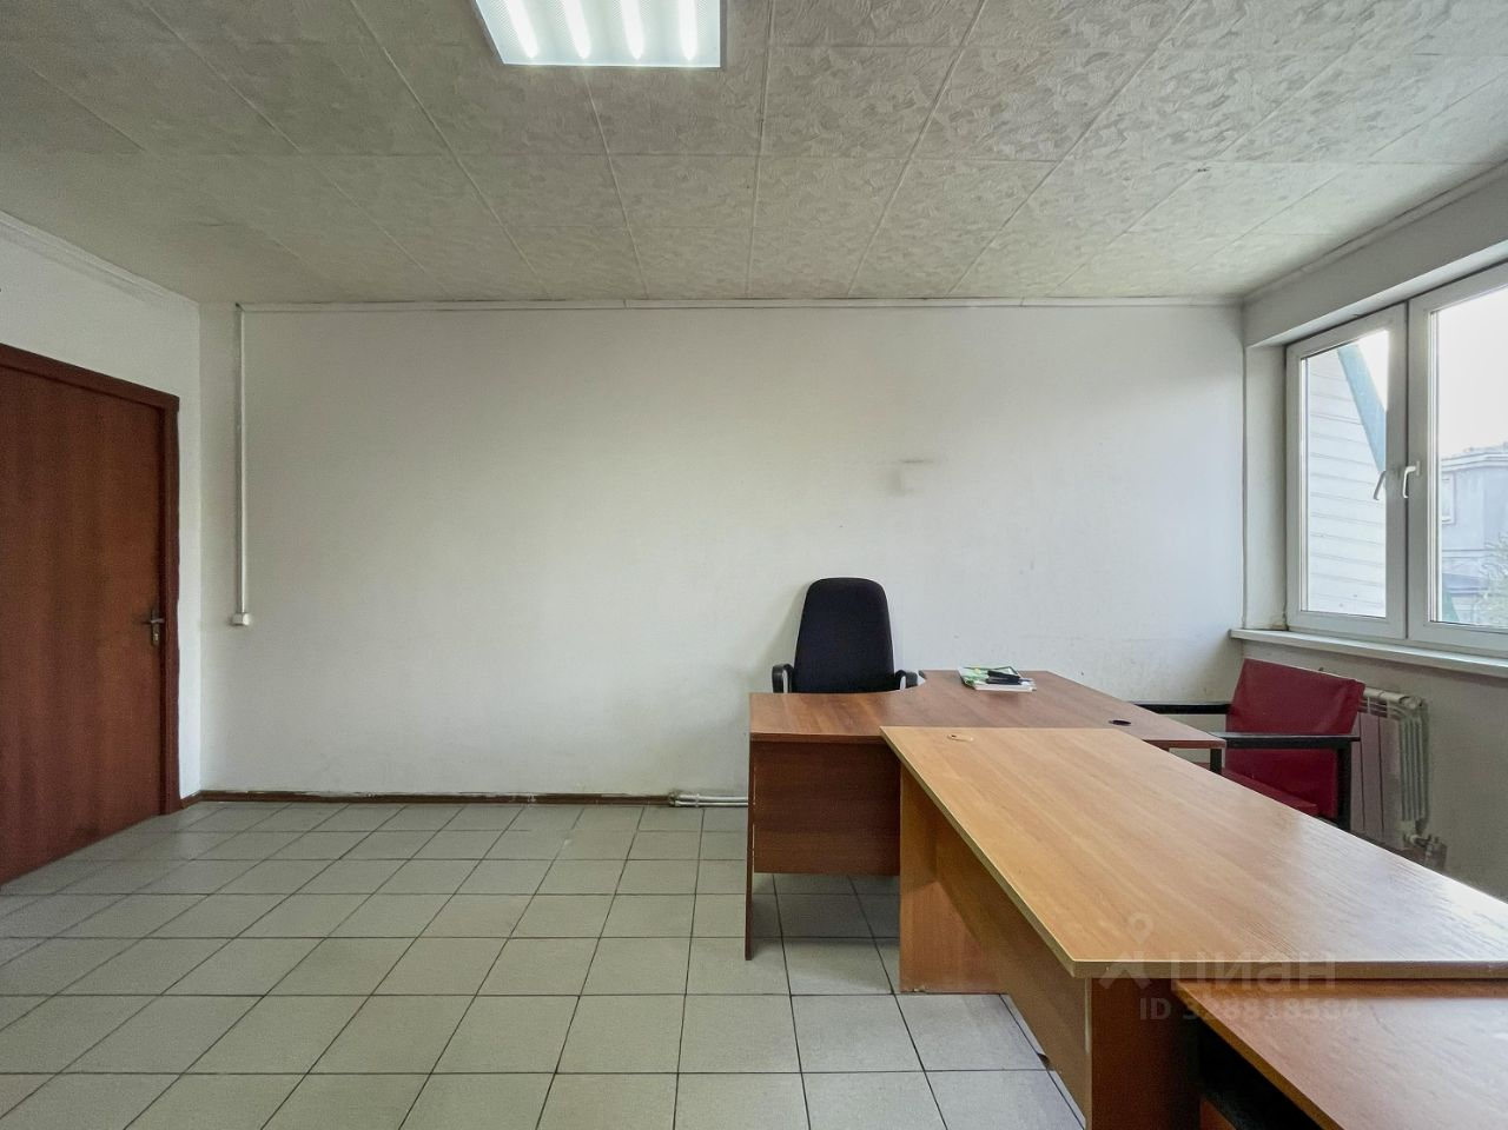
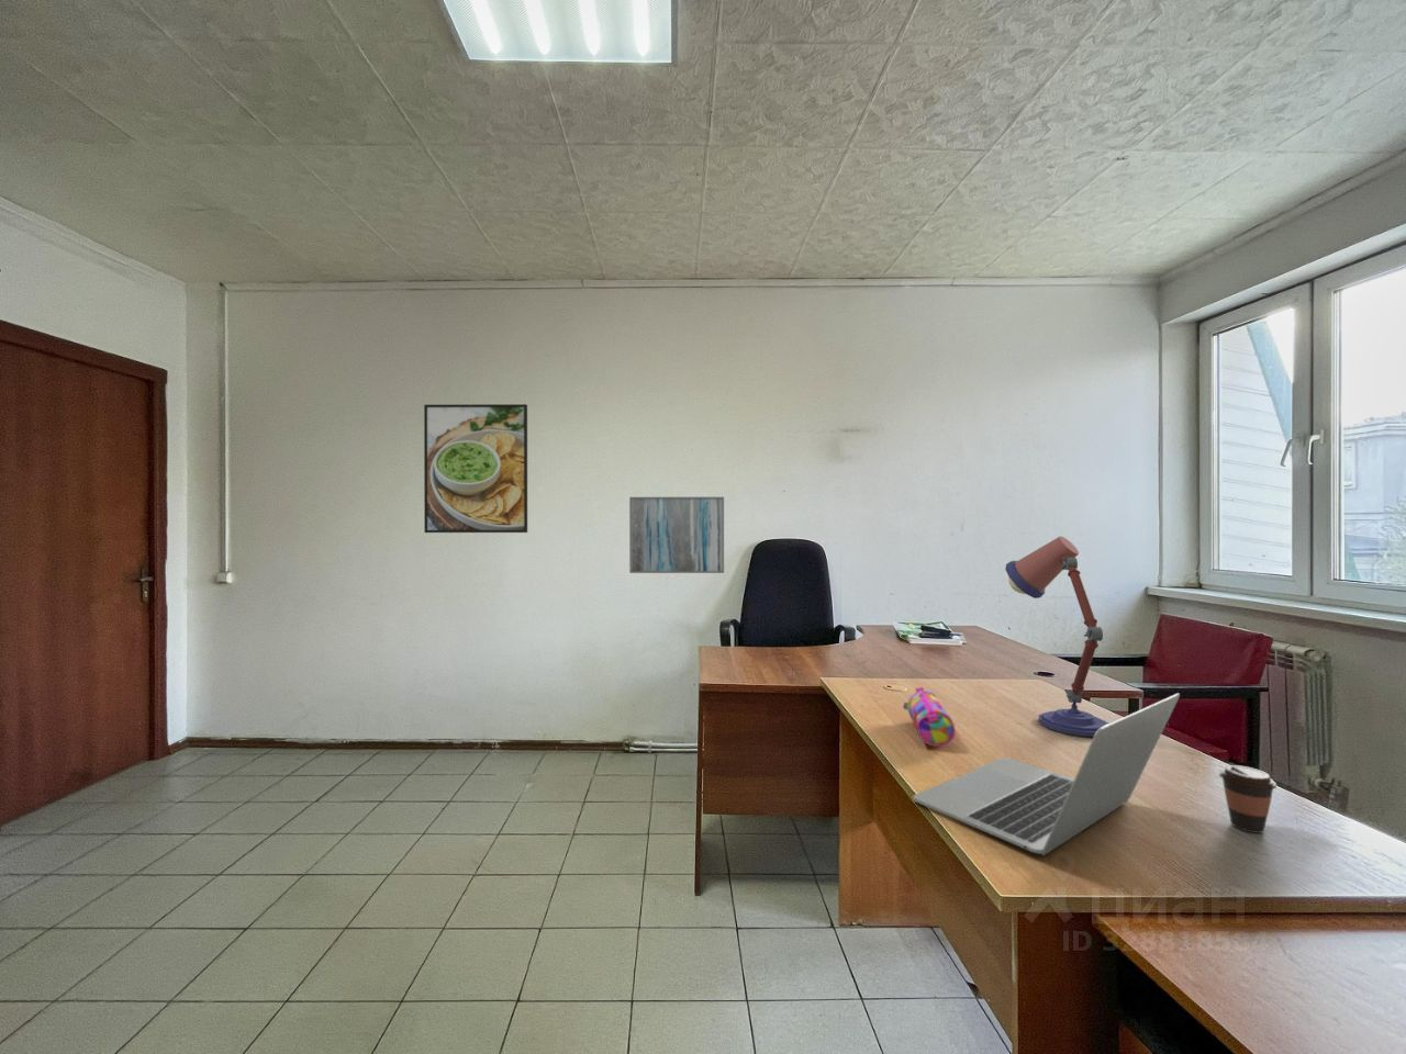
+ wall art [629,496,725,575]
+ laptop [912,693,1181,856]
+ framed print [423,403,528,534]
+ coffee cup [1218,764,1279,835]
+ pencil case [903,686,955,747]
+ desk lamp [1004,535,1110,737]
